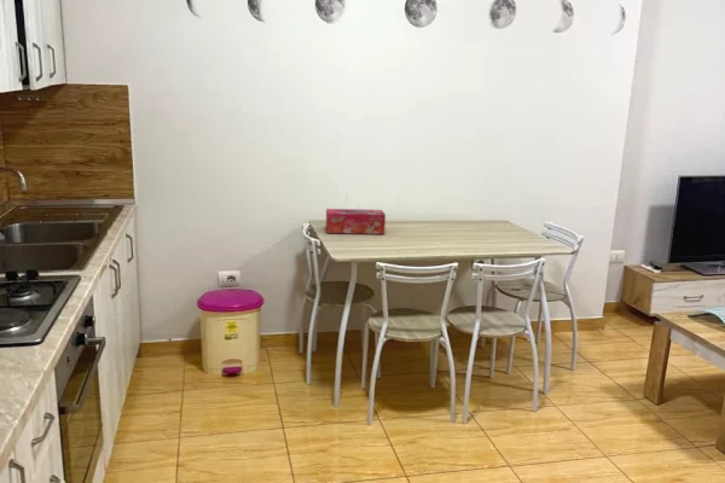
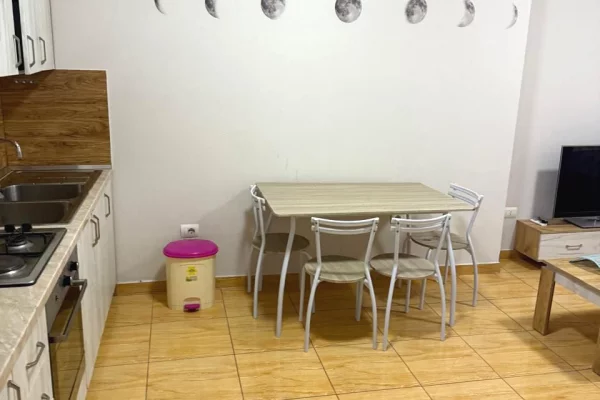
- tissue box [325,208,387,235]
